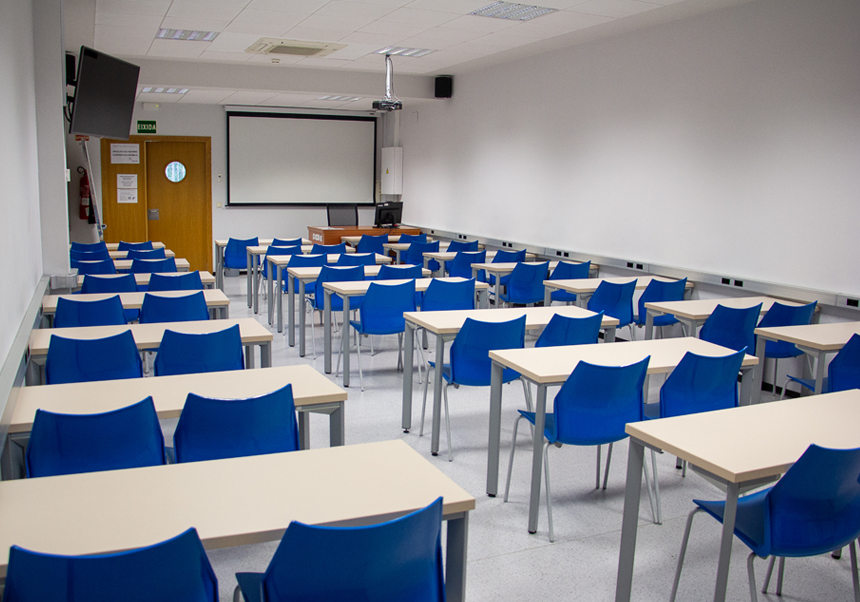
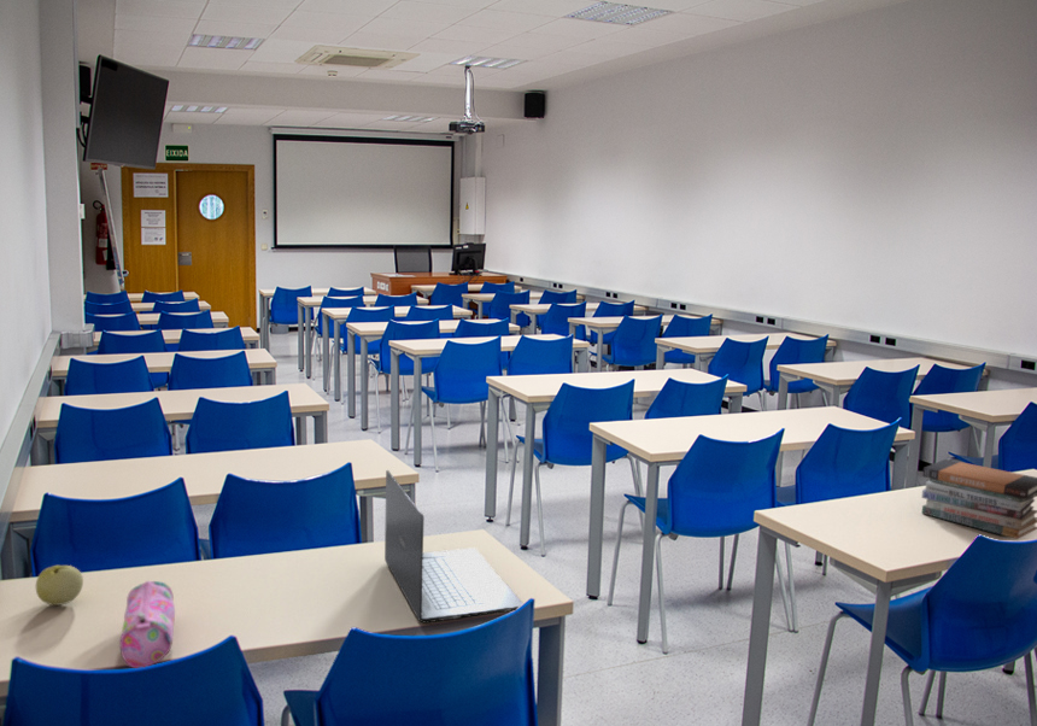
+ pencil case [118,580,176,669]
+ laptop [383,469,525,625]
+ apple [35,564,84,607]
+ book stack [920,458,1037,540]
